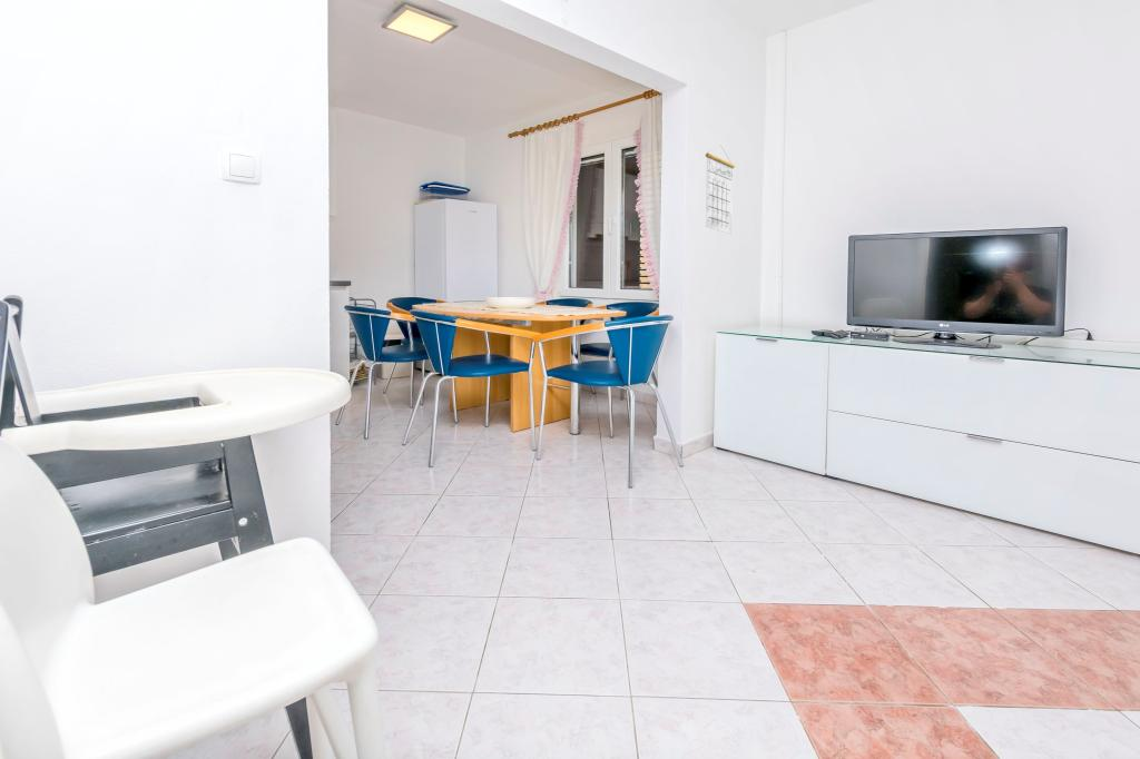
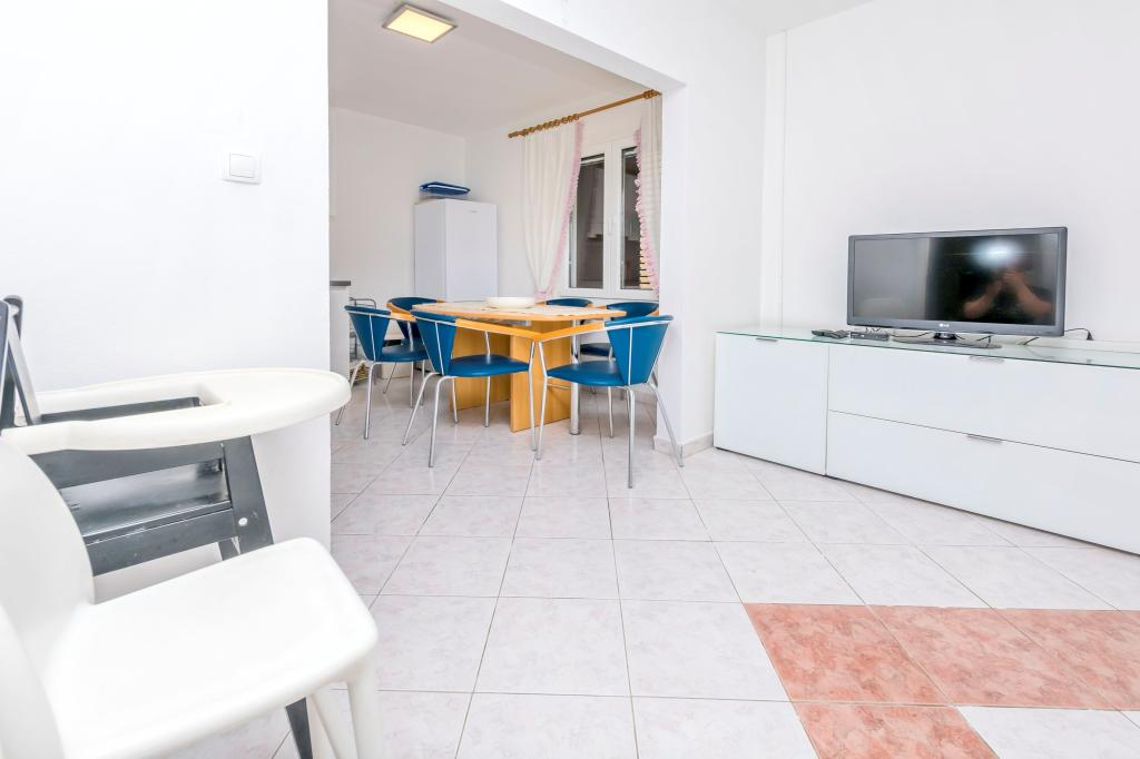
- calendar [705,146,736,235]
